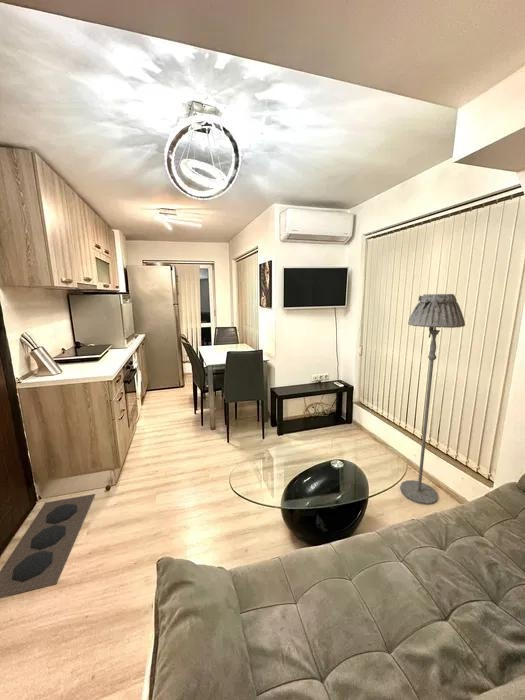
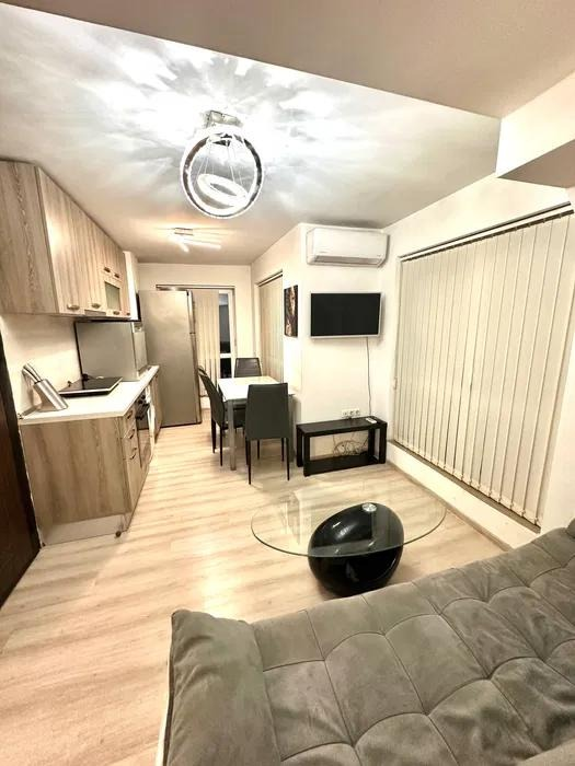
- doormat [0,493,96,598]
- floor lamp [399,293,466,506]
